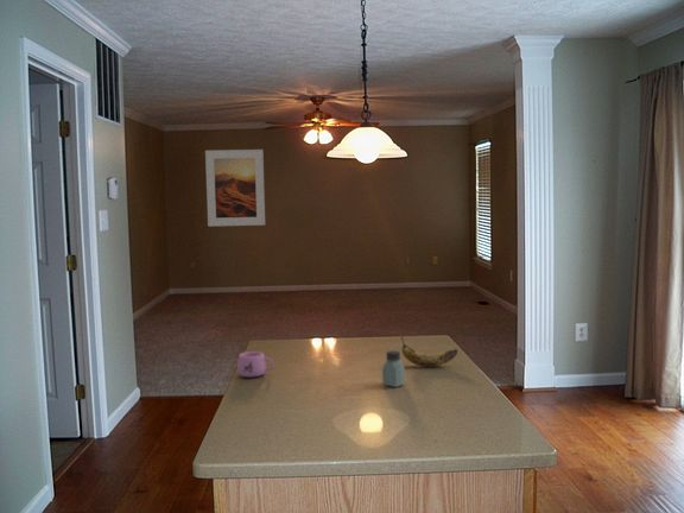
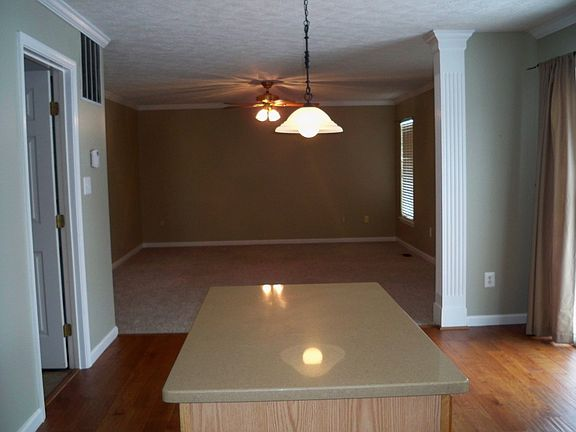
- banana [399,334,458,368]
- mug [236,350,276,379]
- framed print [204,148,266,228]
- saltshaker [381,349,406,388]
